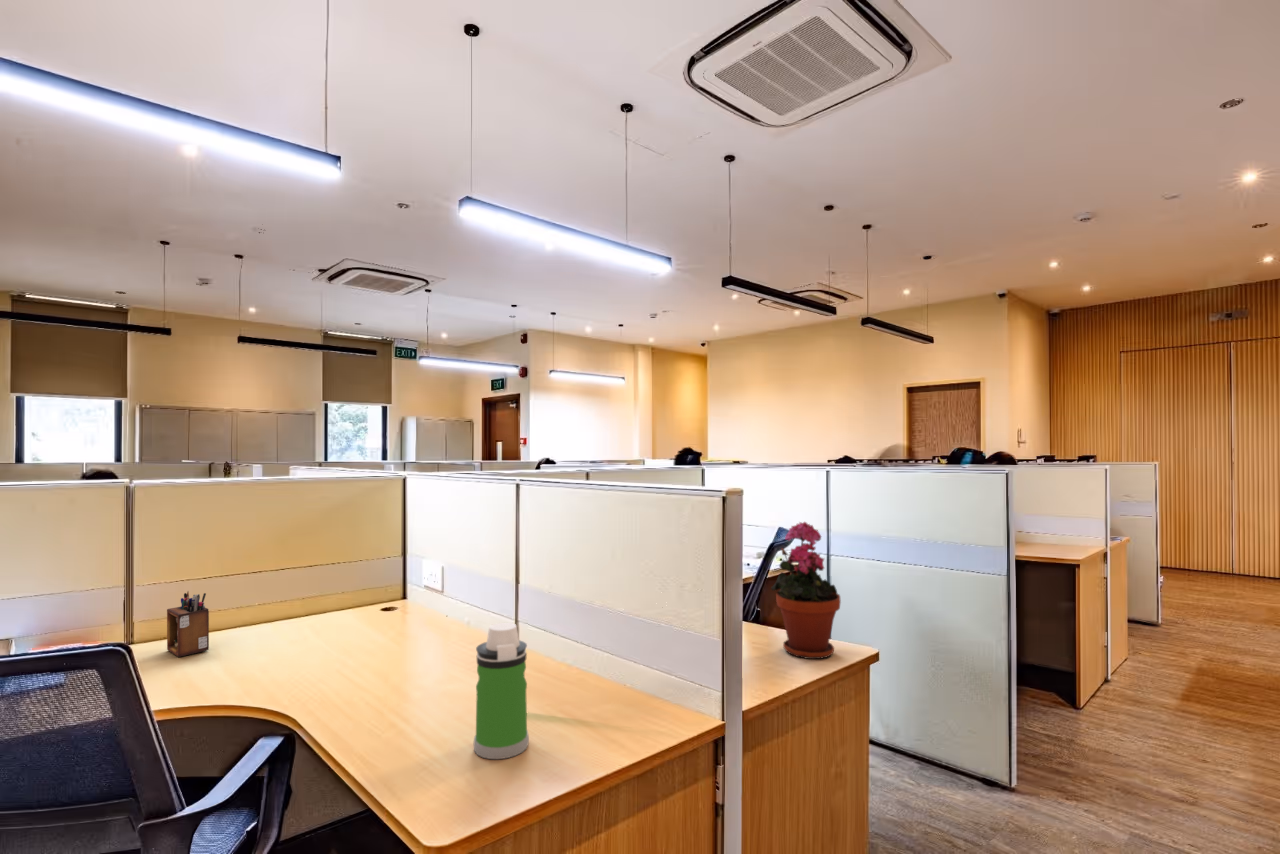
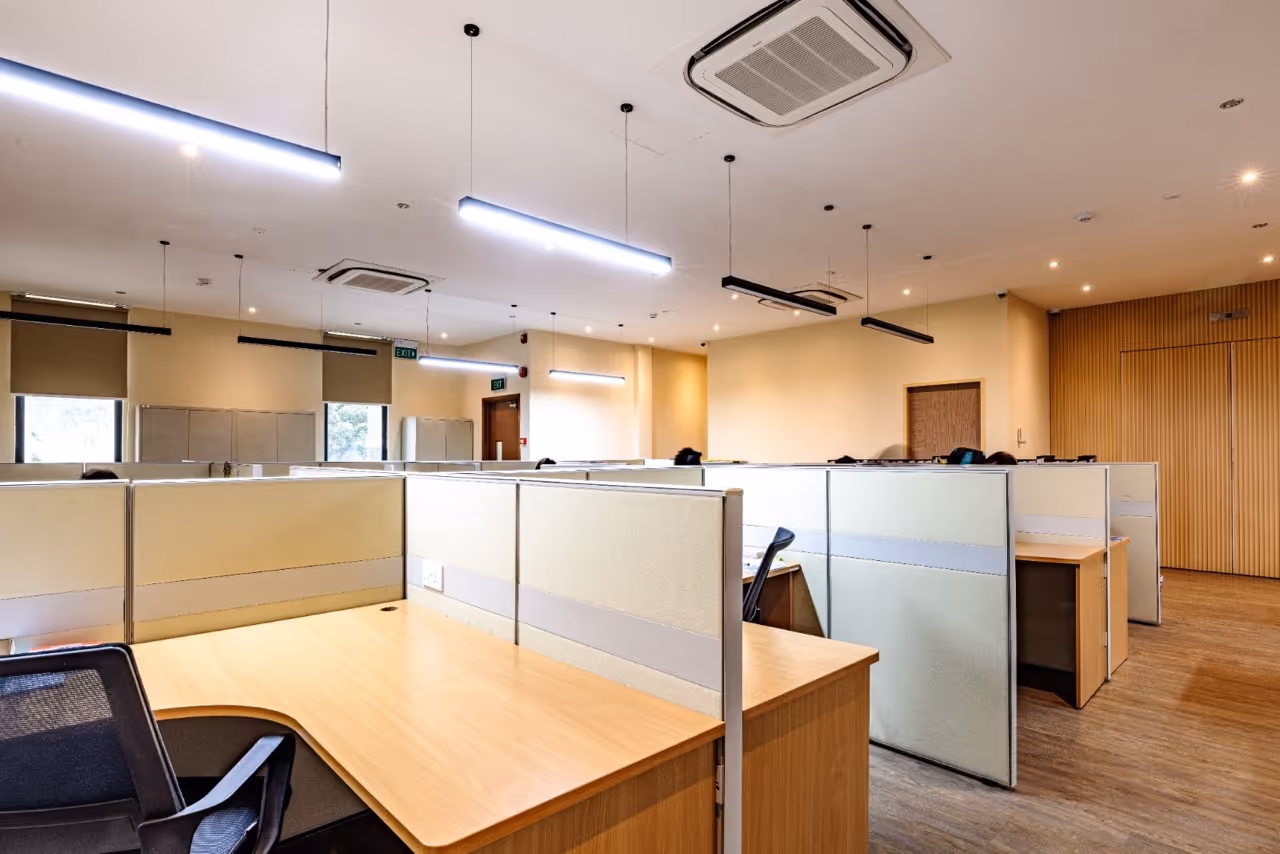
- water bottle [473,622,530,760]
- potted plant [770,521,842,660]
- desk organizer [166,591,210,658]
